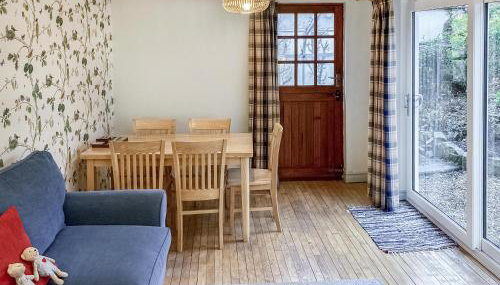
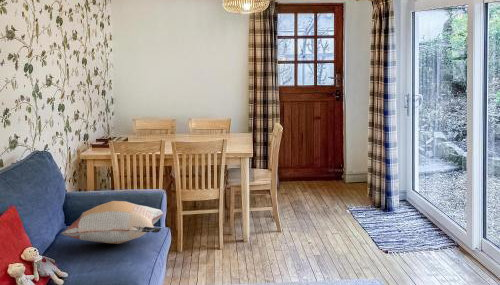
+ decorative pillow [60,200,165,245]
